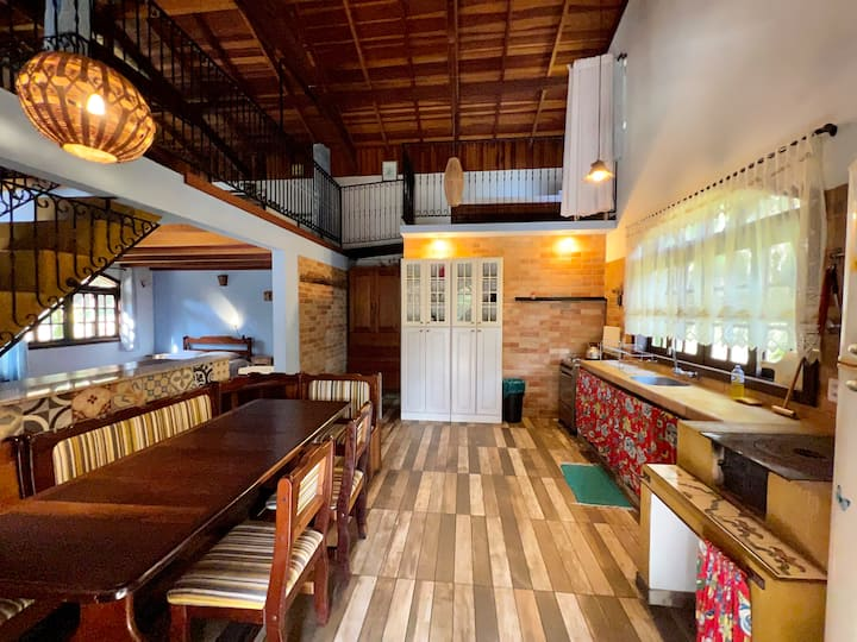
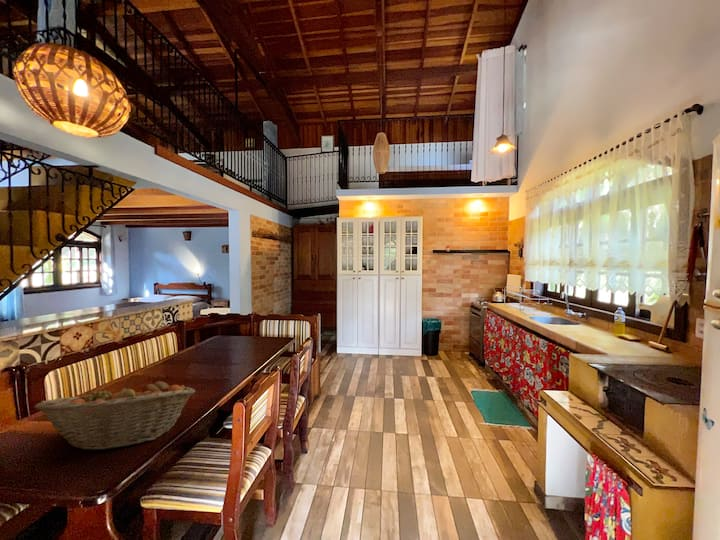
+ fruit basket [34,379,196,452]
